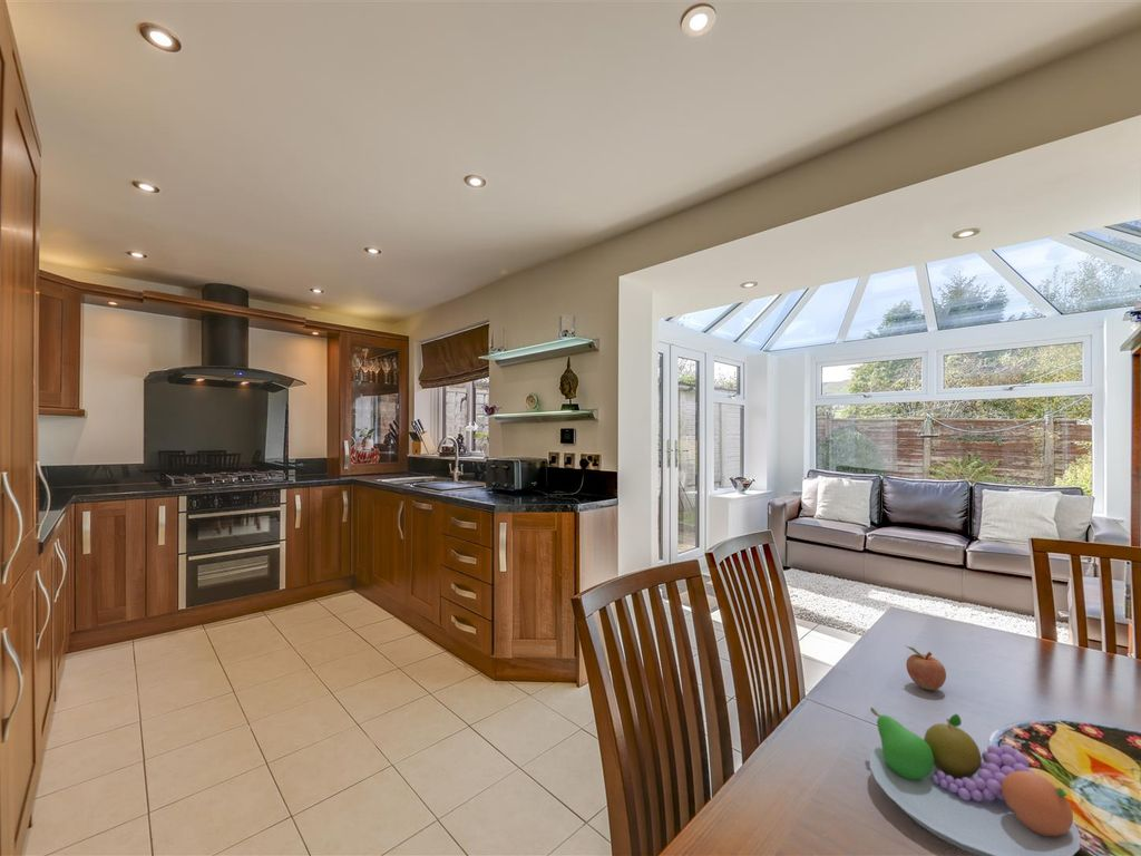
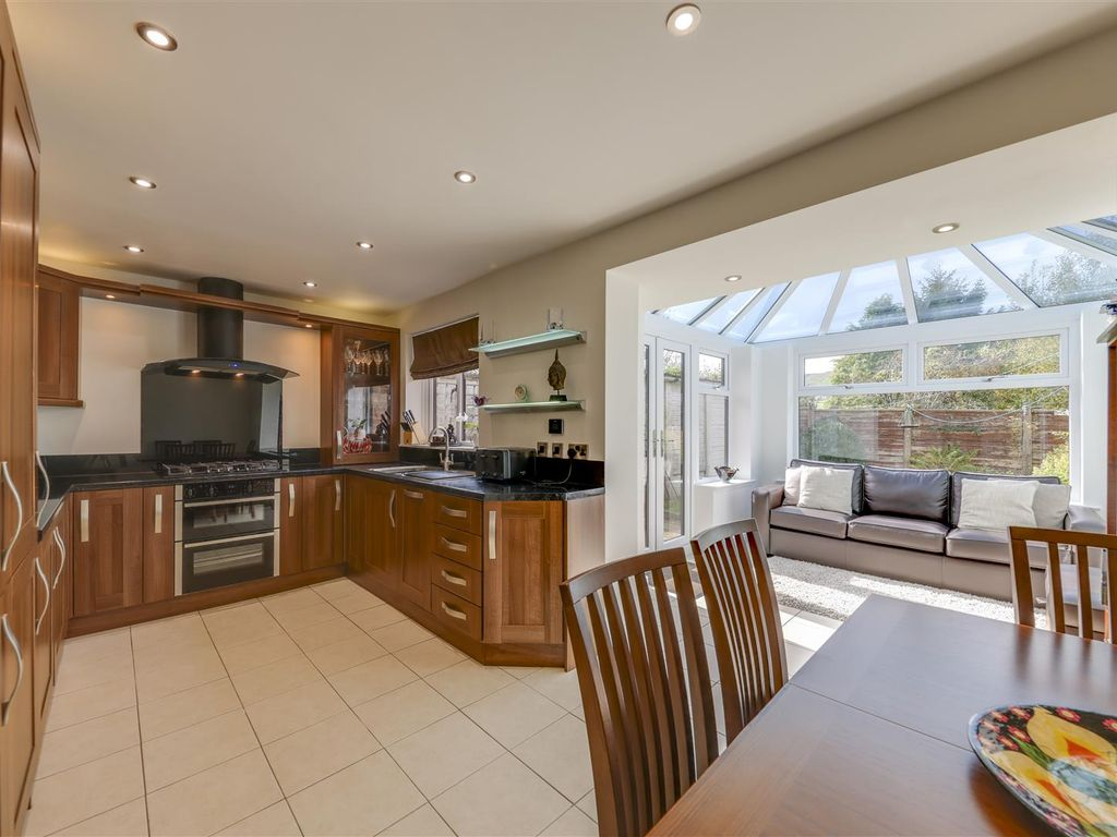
- fruit bowl [869,707,1082,856]
- fruit [904,644,947,691]
